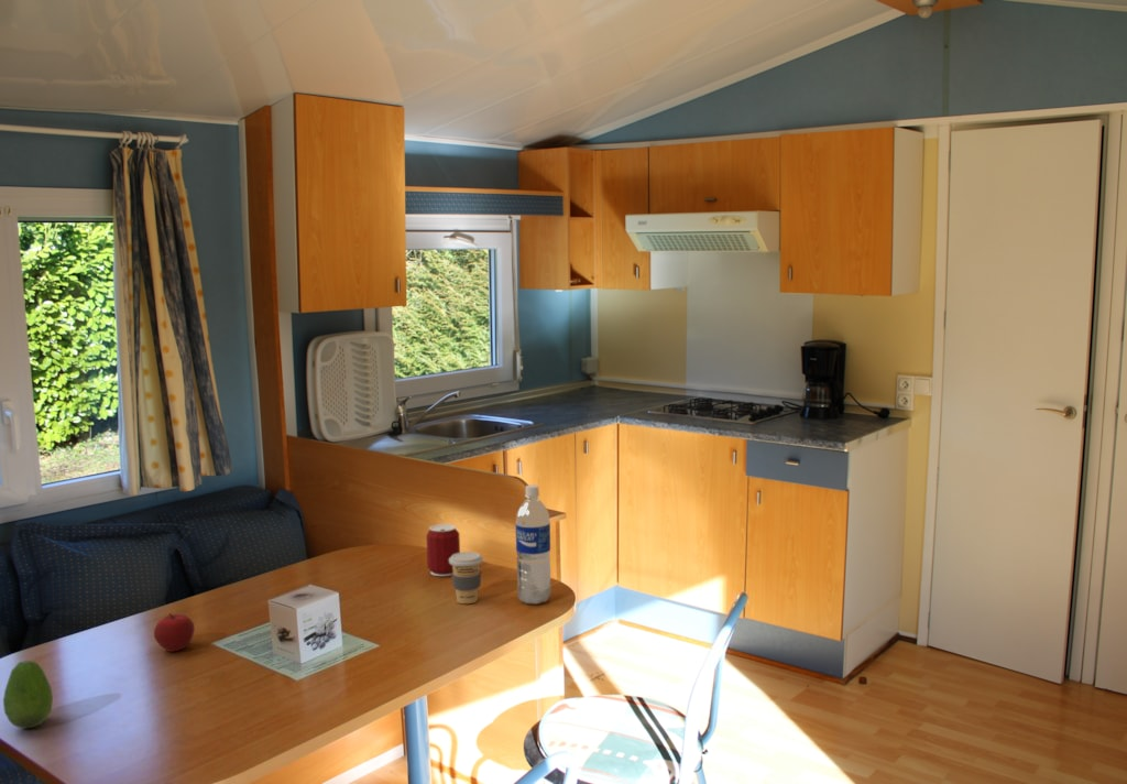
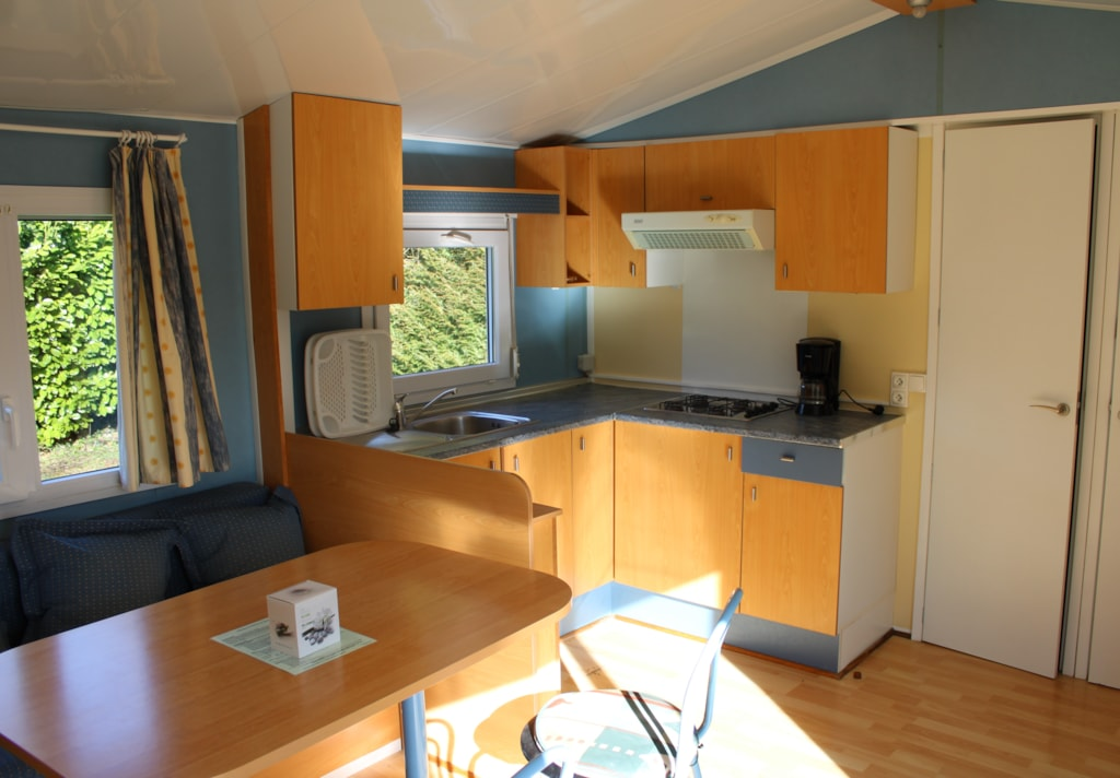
- fruit [2,660,54,730]
- apple [153,612,196,653]
- can [426,523,461,577]
- coffee cup [449,551,484,605]
- water bottle [515,484,551,606]
